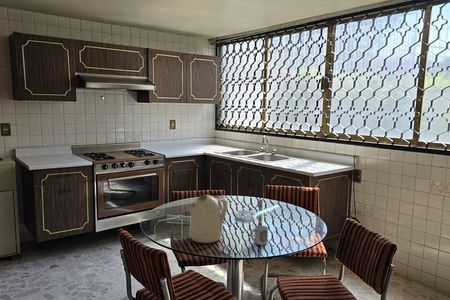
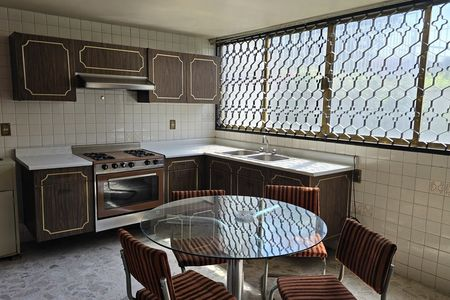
- cup [249,224,269,246]
- kettle [187,194,228,244]
